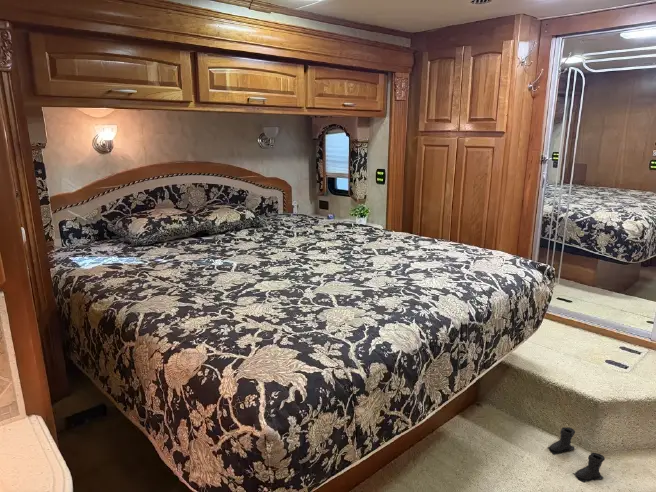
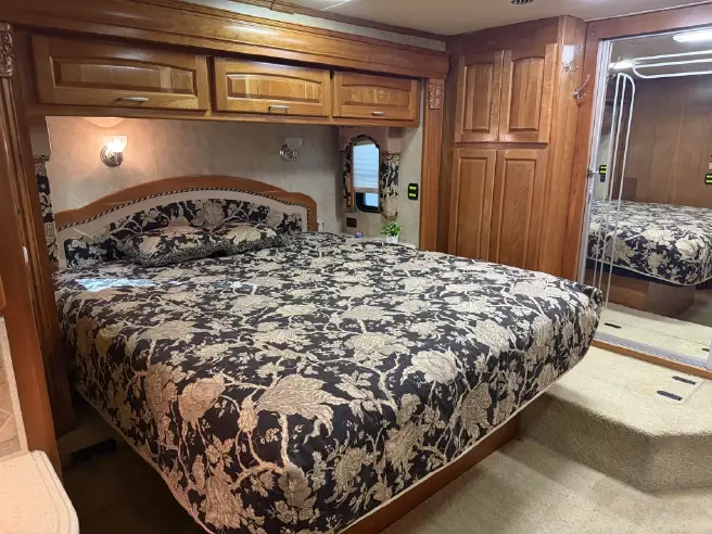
- boots [547,426,606,483]
